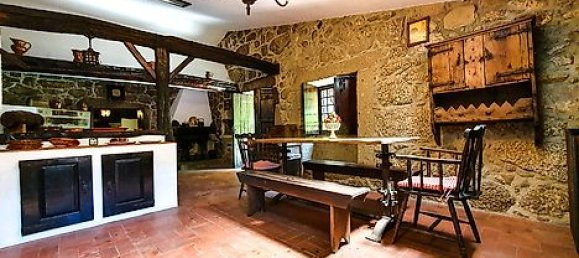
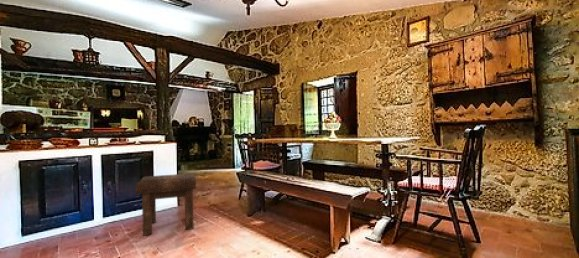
+ stool [135,172,197,237]
